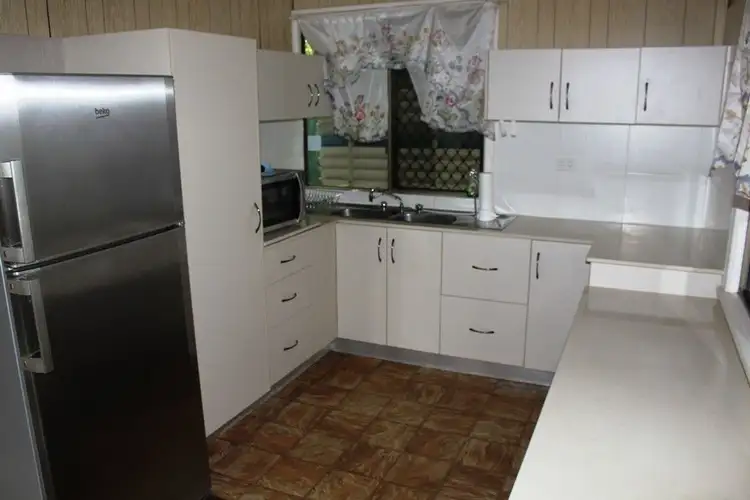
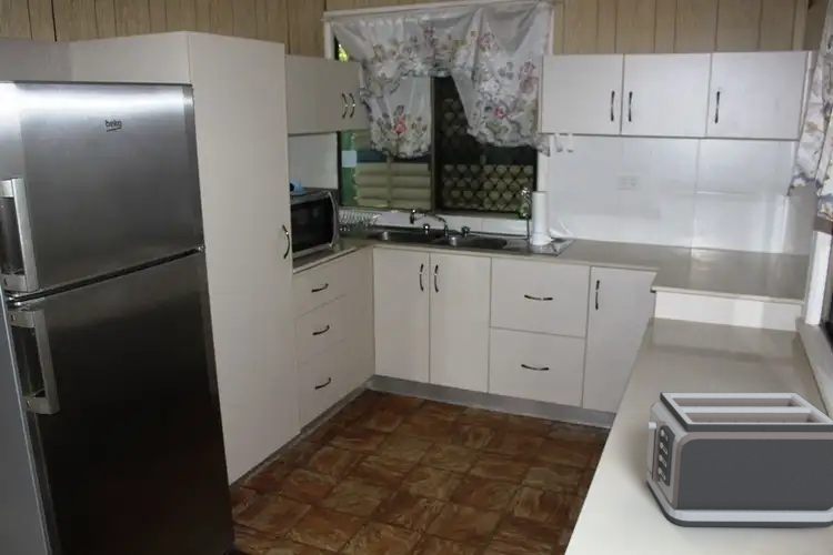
+ toaster [646,391,833,528]
